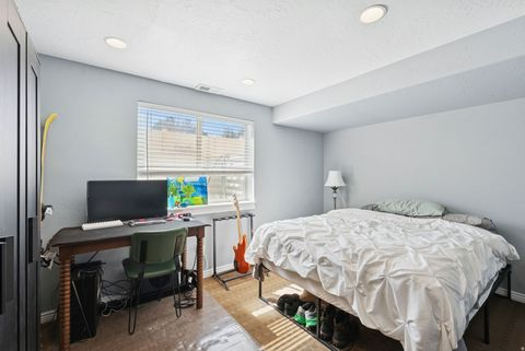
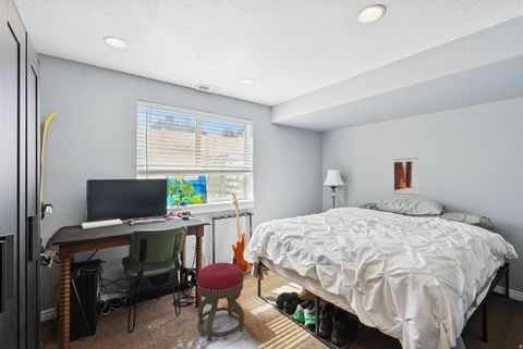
+ stool [196,261,245,342]
+ wall art [392,157,419,196]
